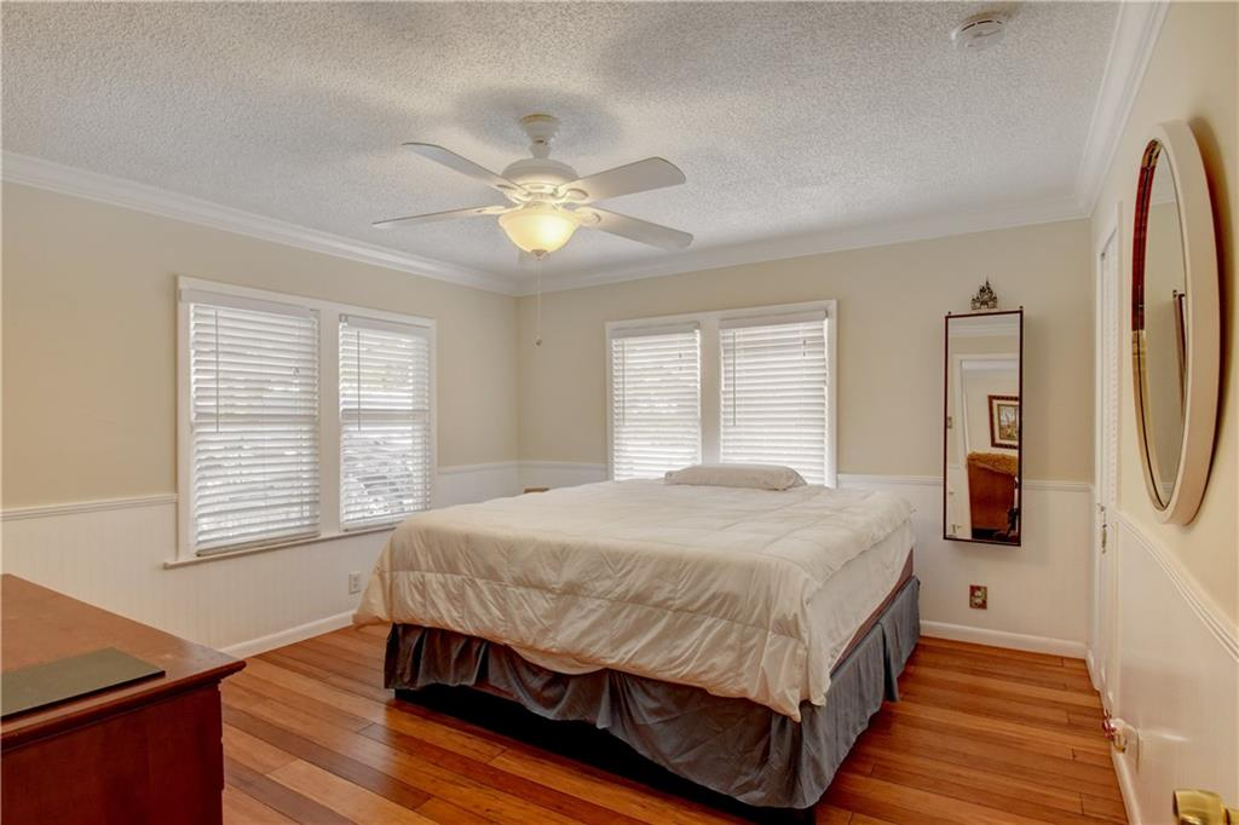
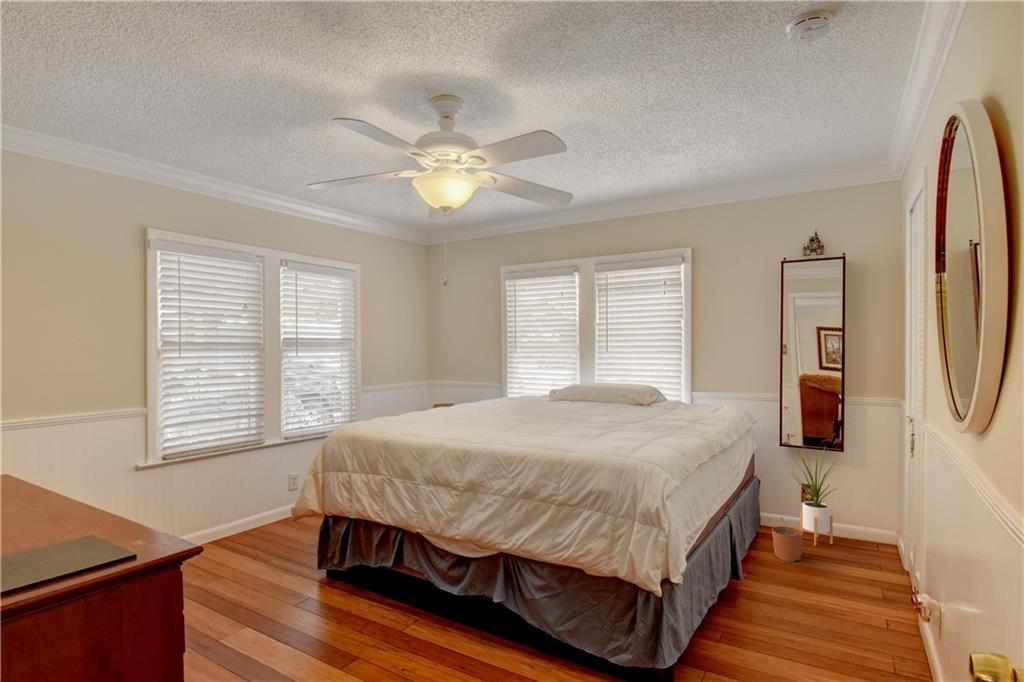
+ house plant [790,446,845,546]
+ plant pot [771,516,804,563]
